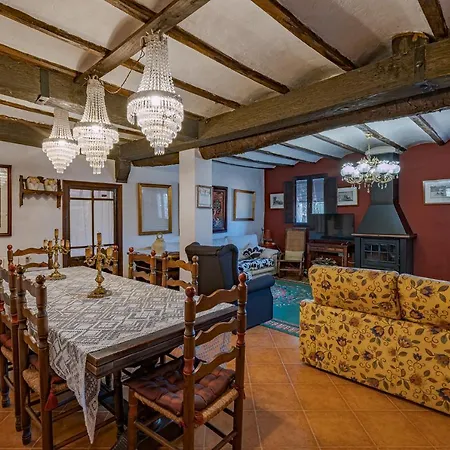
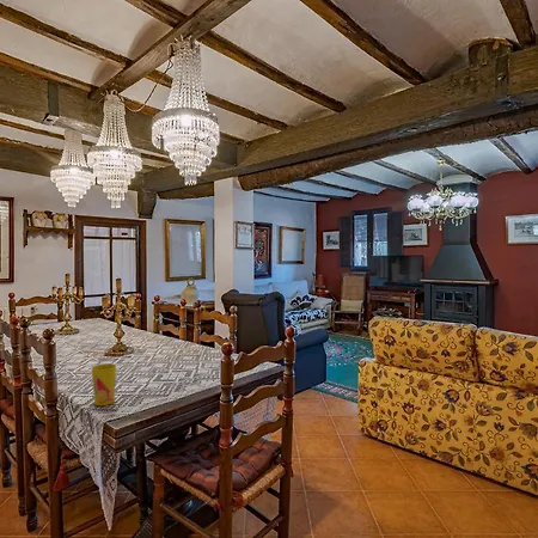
+ cup [91,362,117,406]
